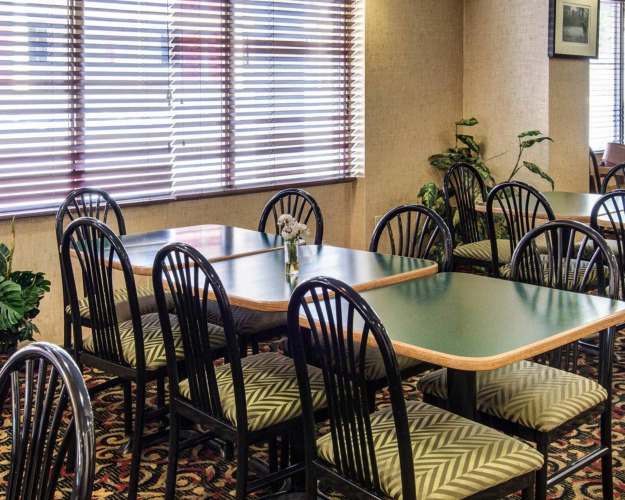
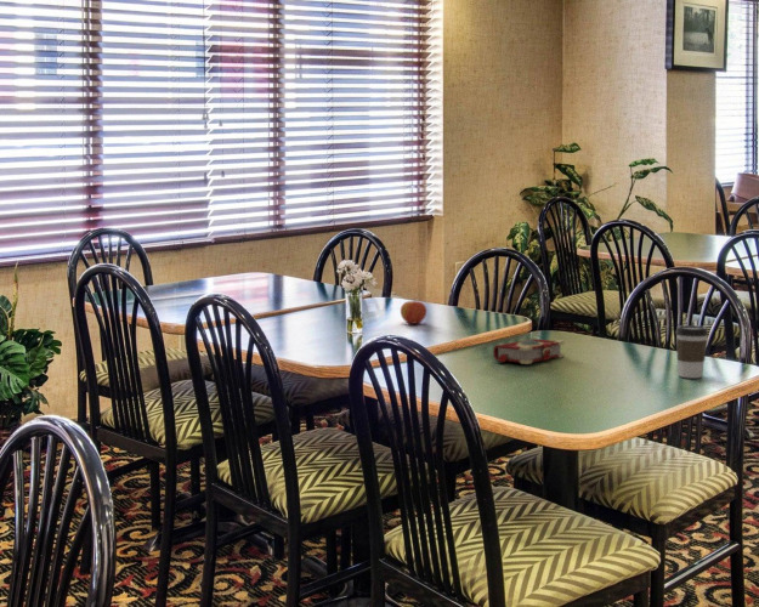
+ book [492,337,566,365]
+ coffee cup [674,324,709,379]
+ apple [400,296,427,325]
